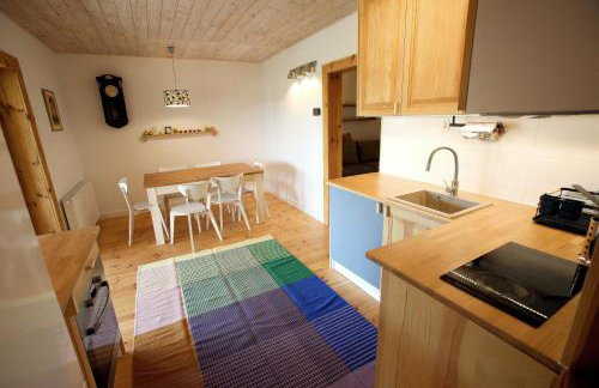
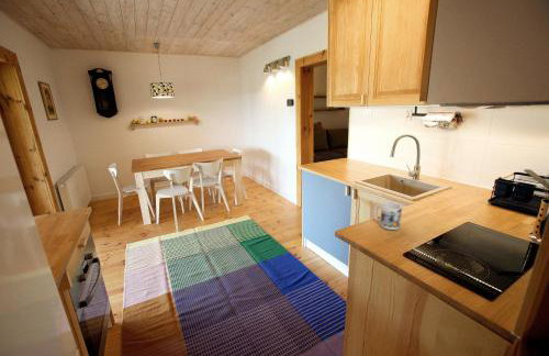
+ mug [373,201,403,231]
